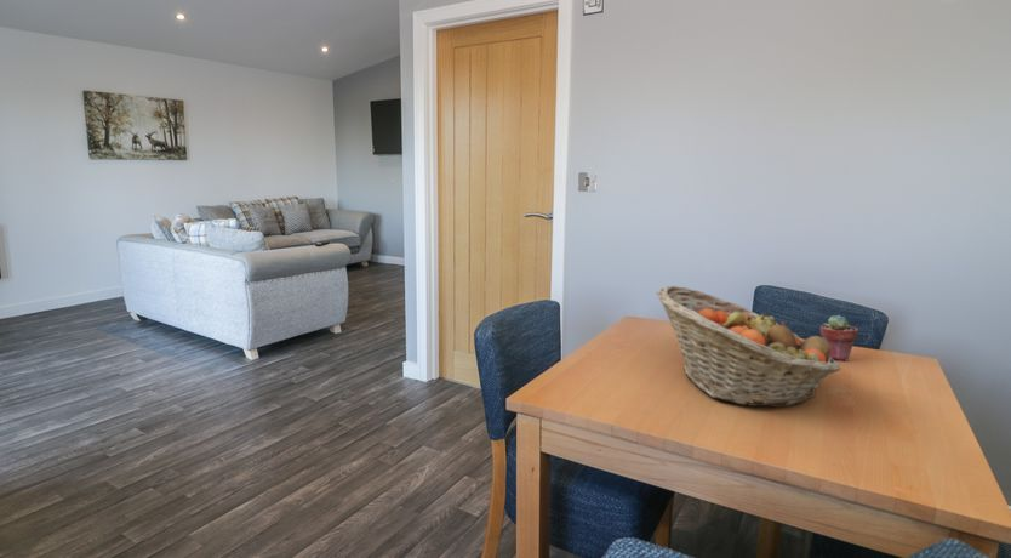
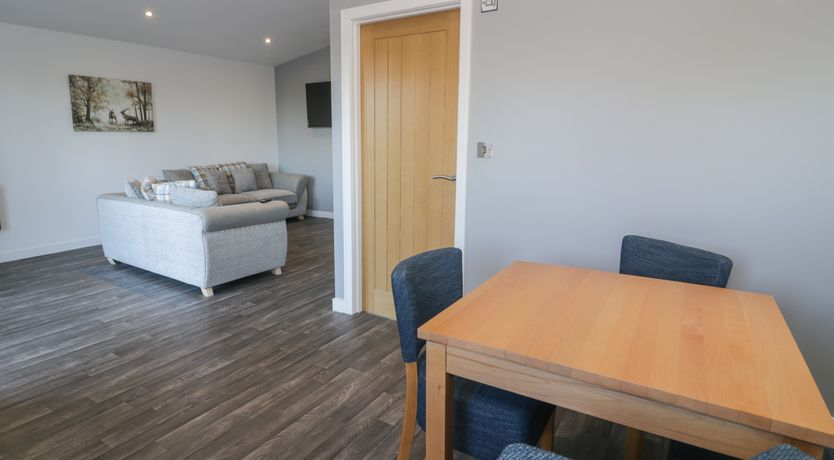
- potted succulent [819,314,859,361]
- fruit basket [656,285,841,408]
